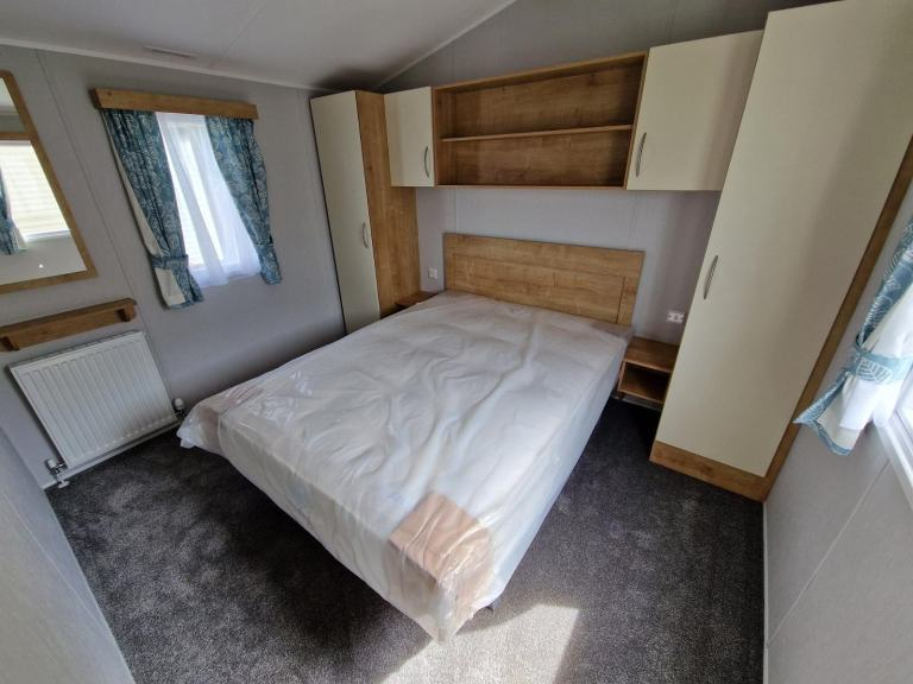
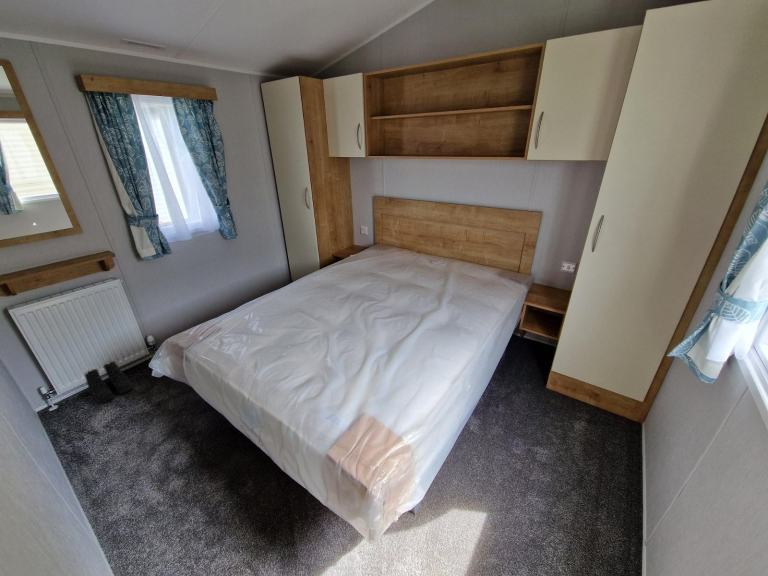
+ boots [83,360,133,404]
